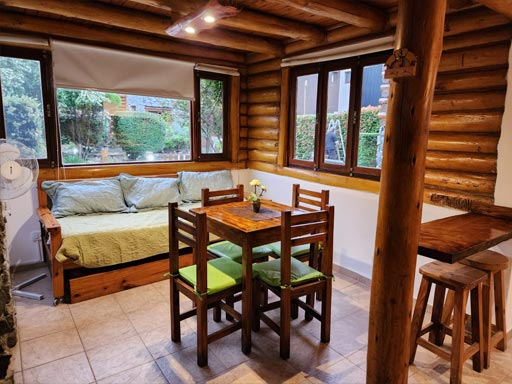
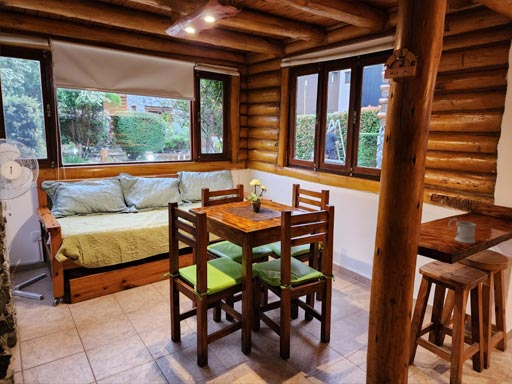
+ mug [448,218,477,244]
